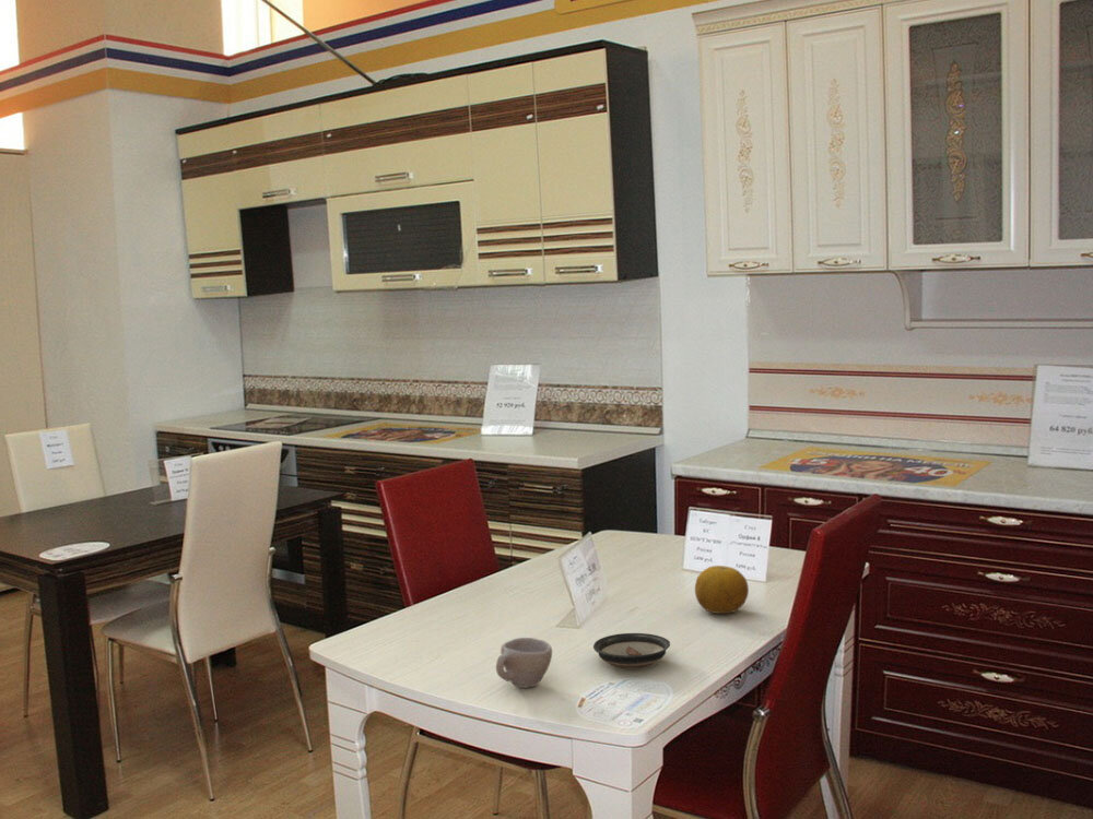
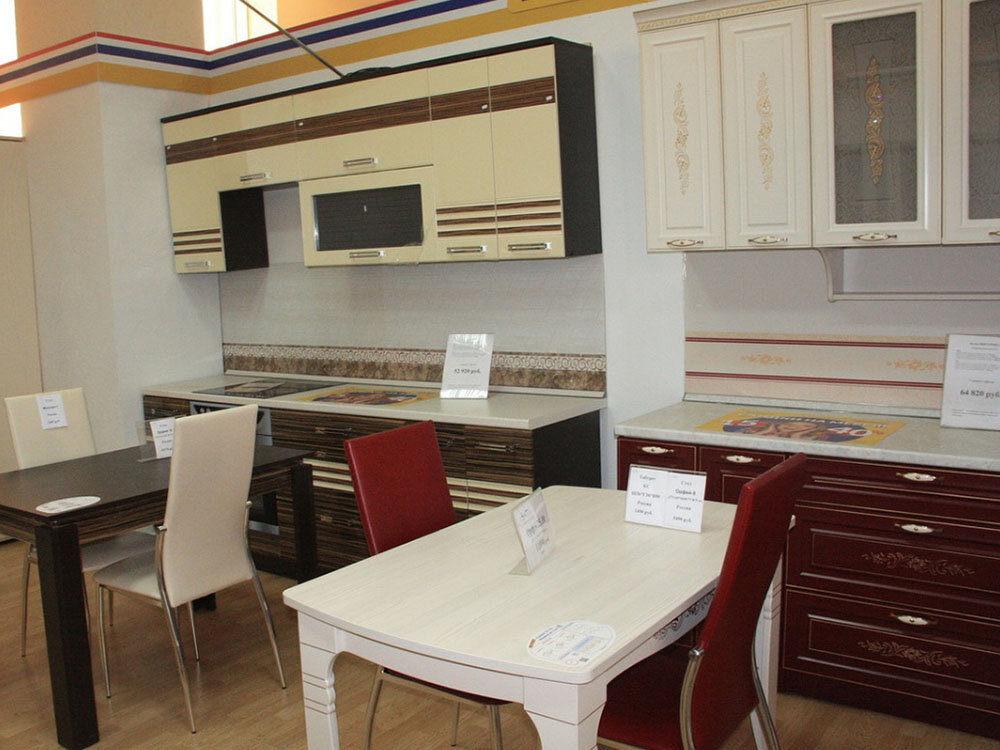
- saucer [592,632,671,669]
- fruit [694,565,750,615]
- cup [495,637,553,689]
